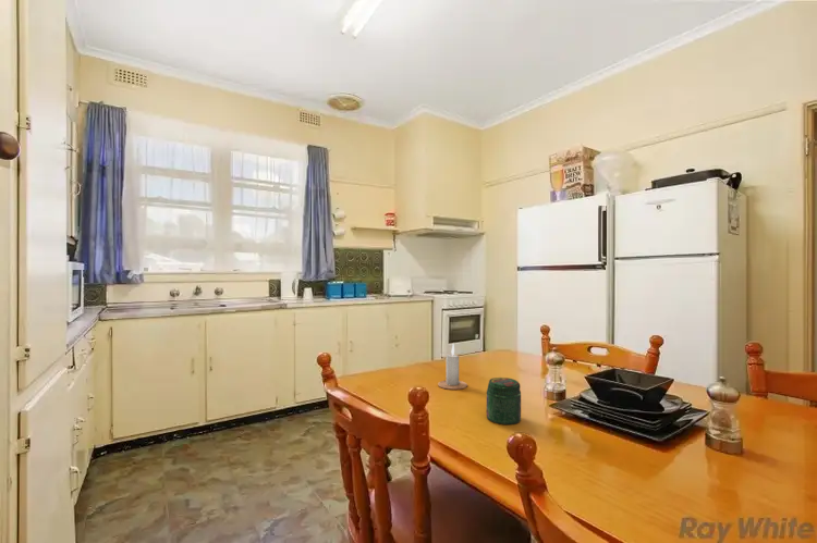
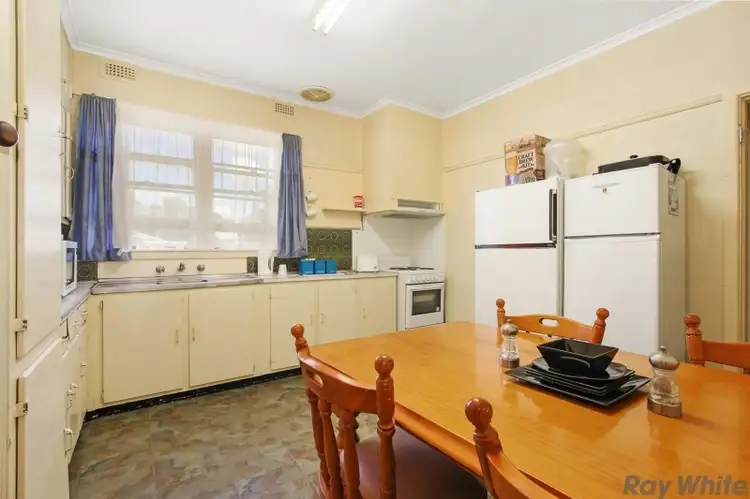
- jar [485,377,522,425]
- candle [437,343,468,391]
